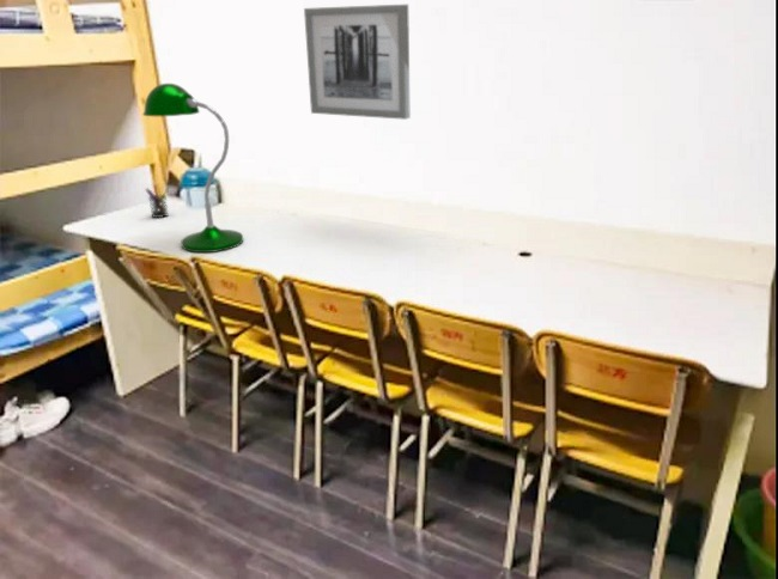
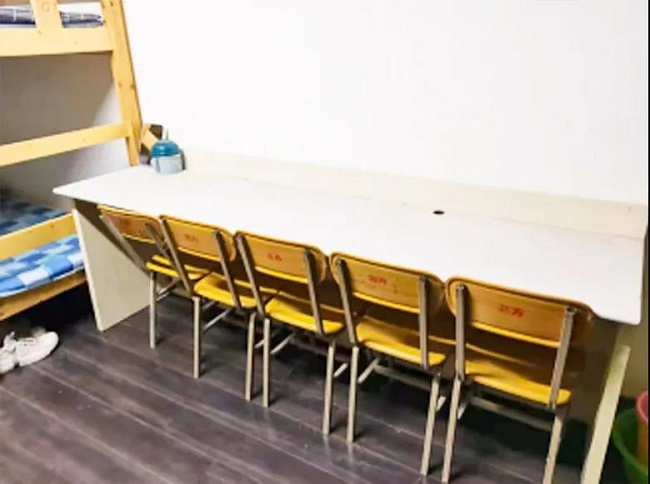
- wall art [303,4,412,121]
- pen holder [144,183,170,219]
- desk lamp [141,83,244,254]
